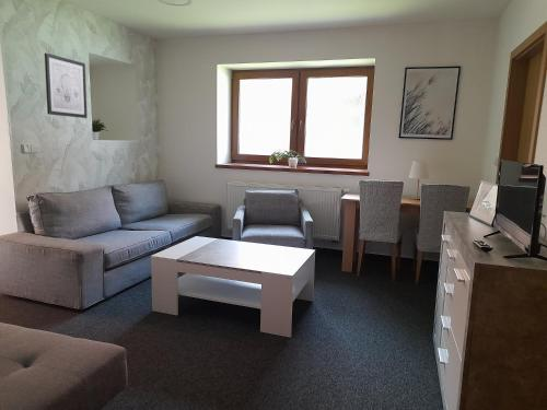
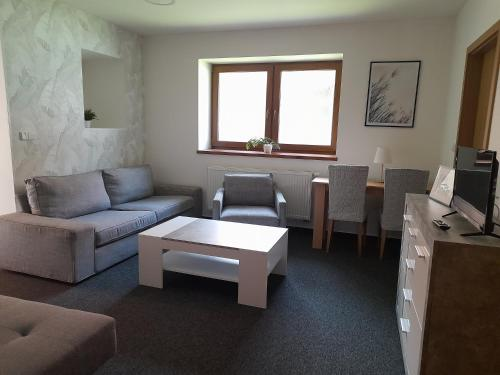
- wall art [44,52,89,119]
